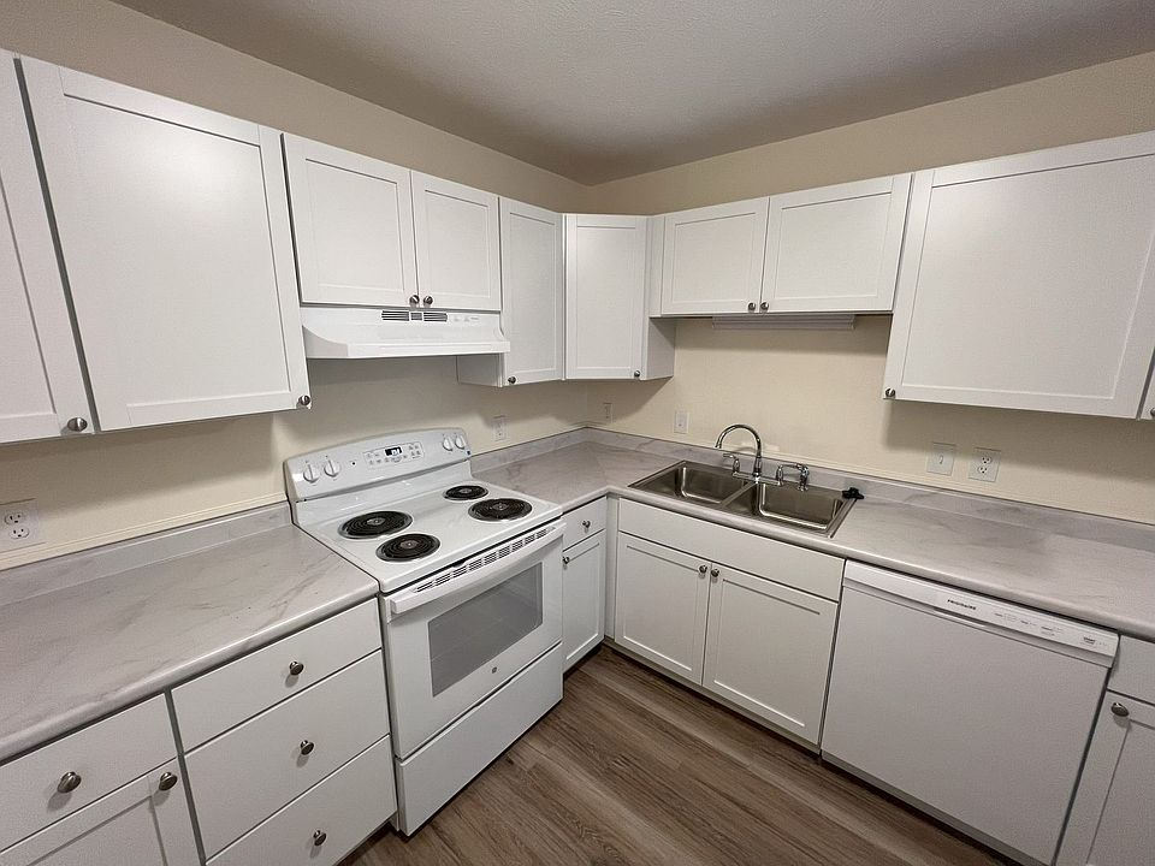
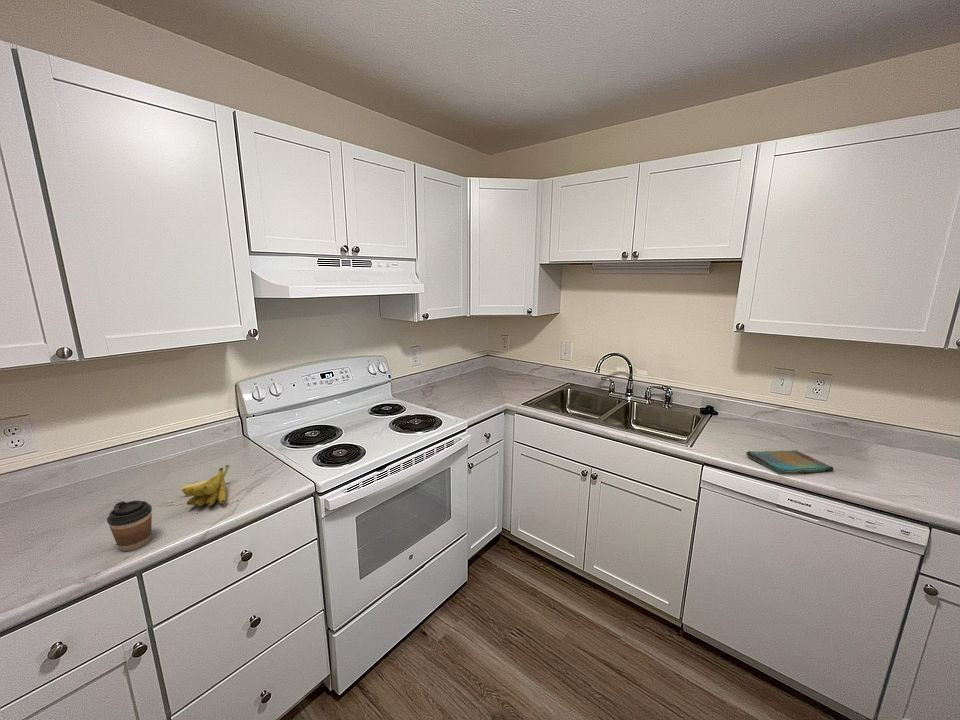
+ coffee cup [106,499,153,552]
+ dish towel [745,449,834,475]
+ banana [180,464,231,507]
